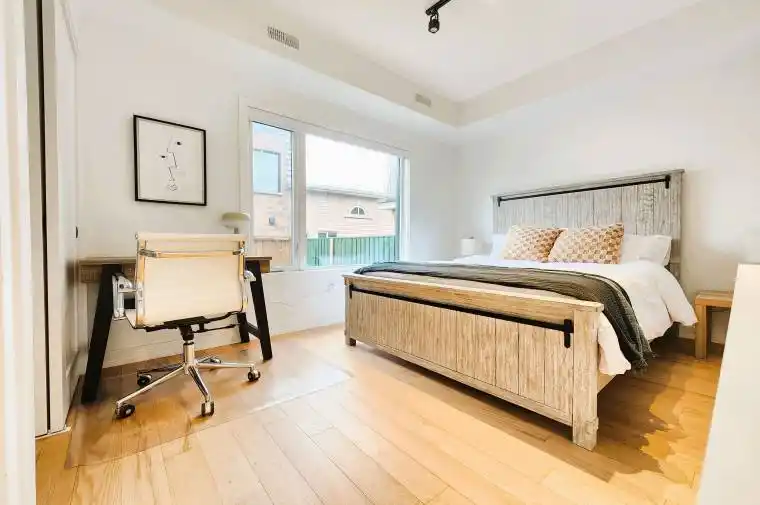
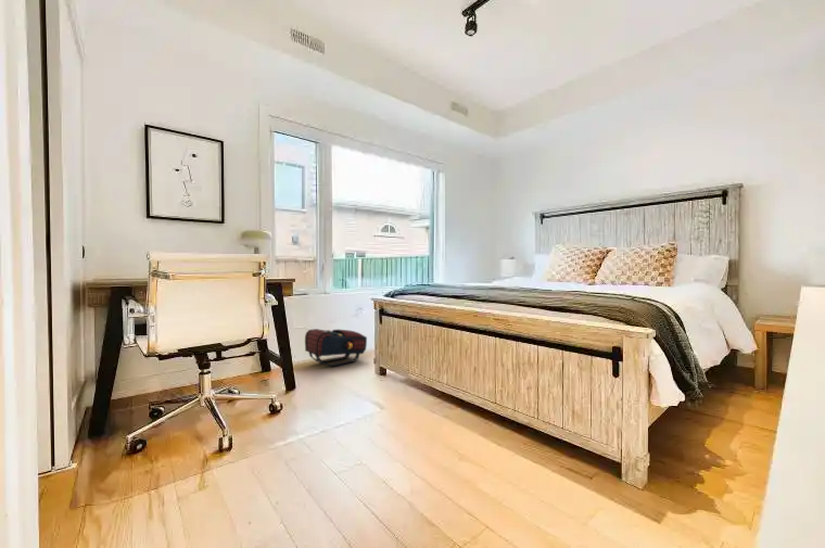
+ satchel [304,328,368,368]
